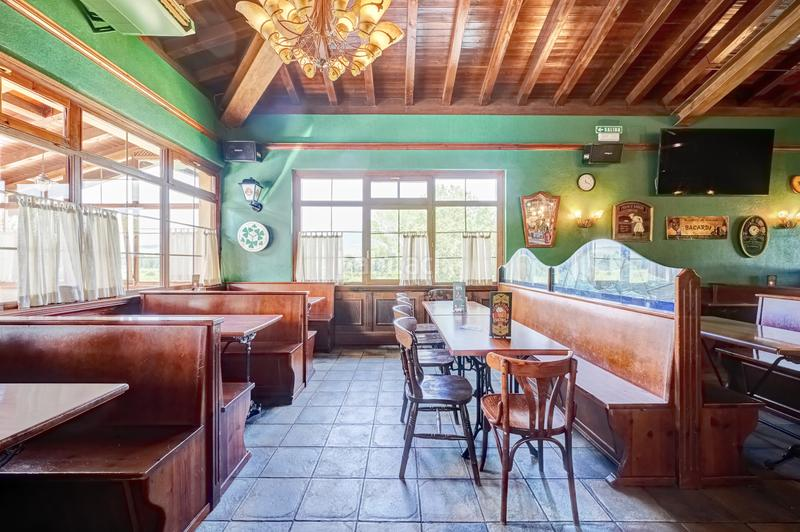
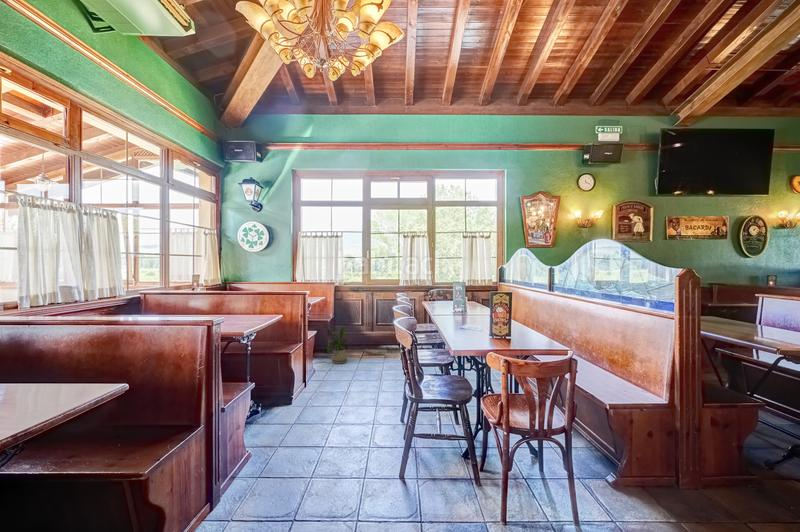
+ house plant [326,325,353,365]
